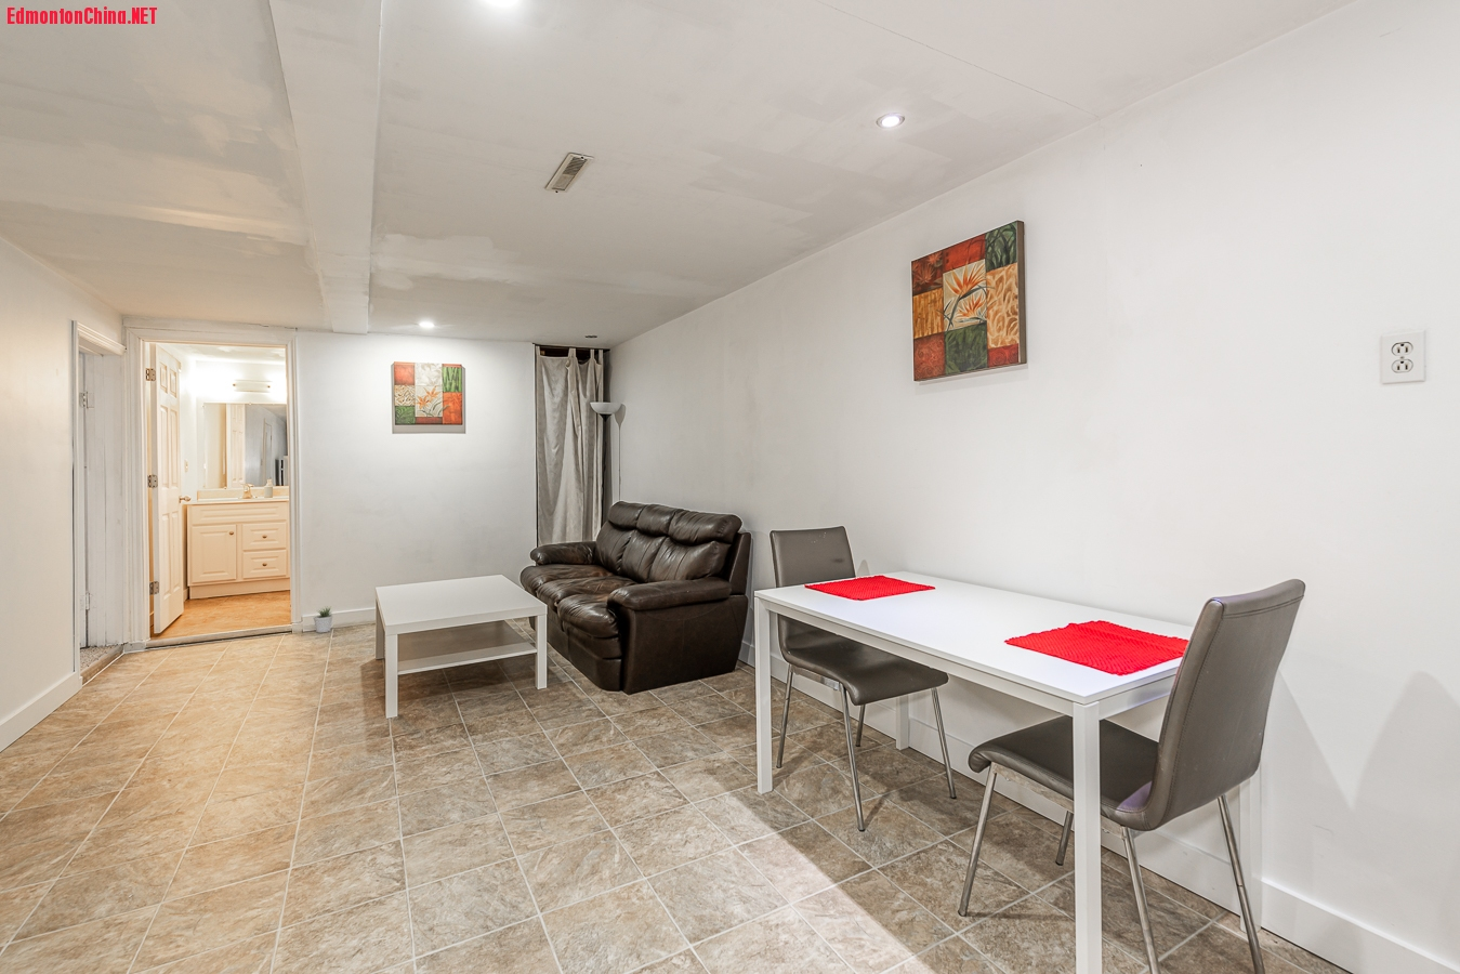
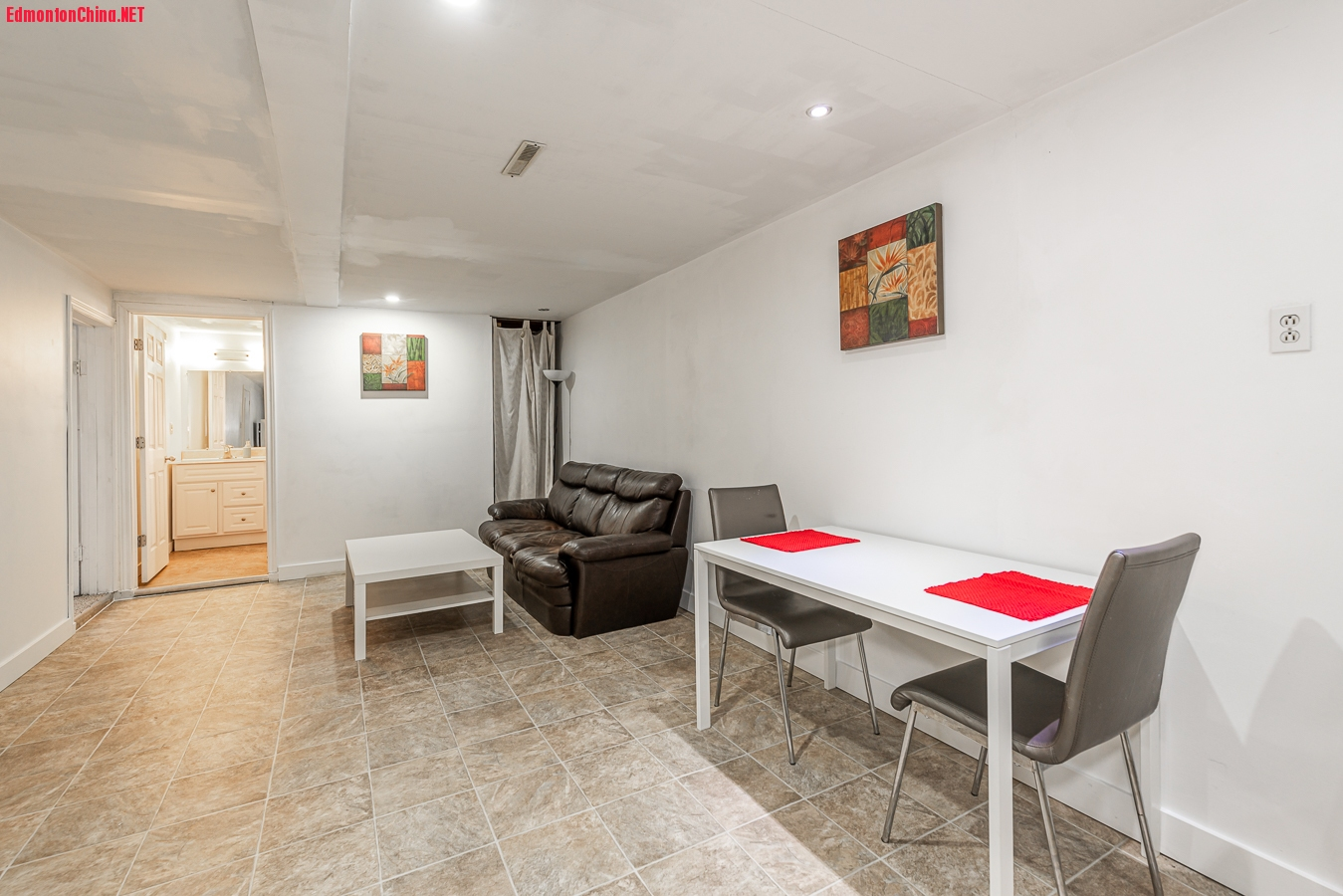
- potted plant [313,605,334,634]
